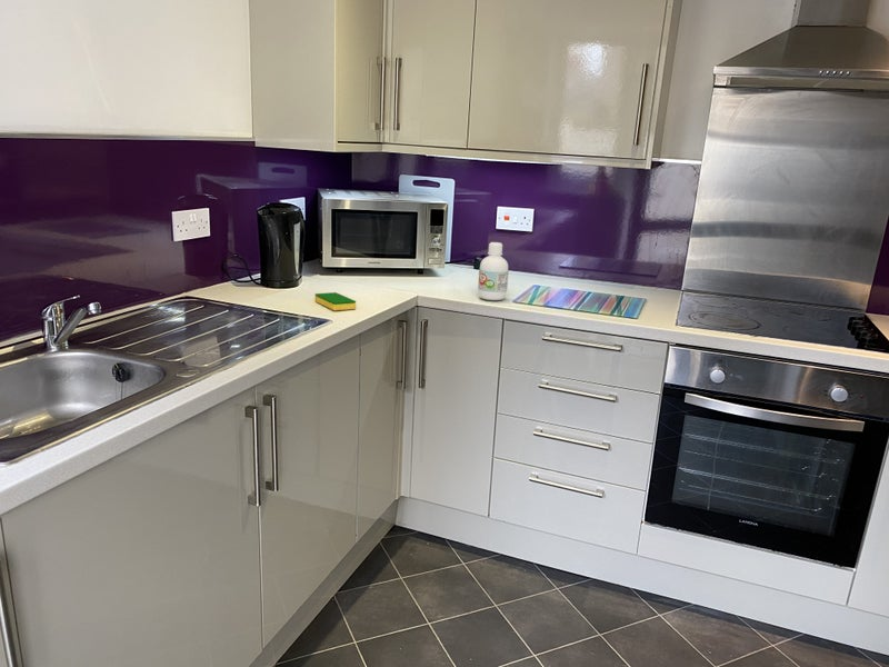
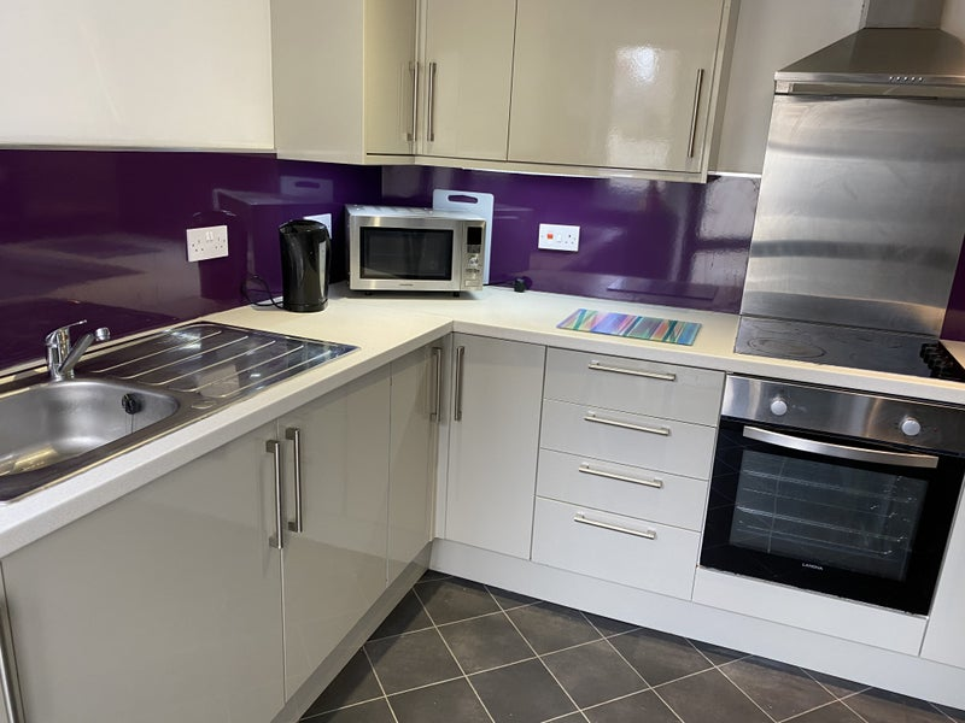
- dish sponge [313,291,357,311]
- bottle [477,241,510,301]
